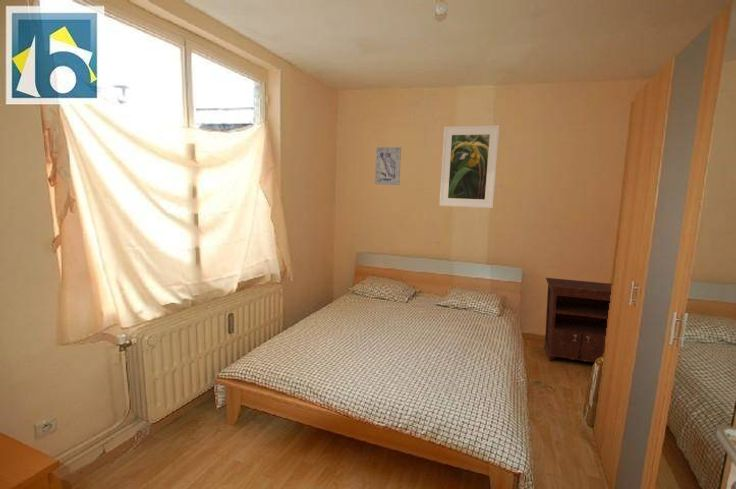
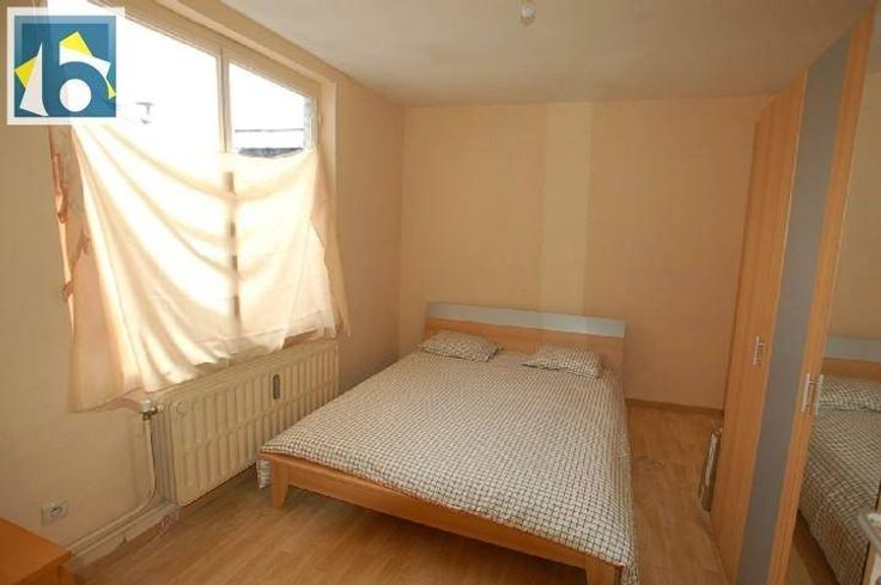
- wall art [374,146,402,186]
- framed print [438,124,500,209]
- nightstand [543,277,613,363]
